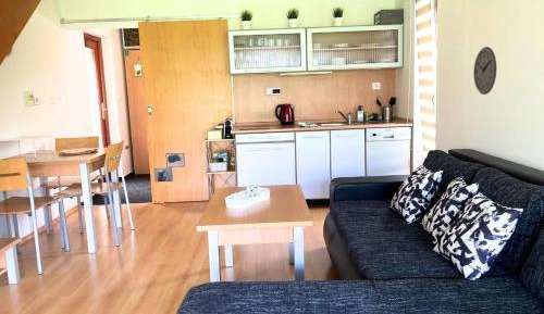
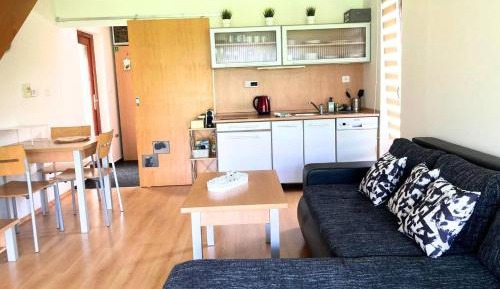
- wall clock [472,46,498,96]
